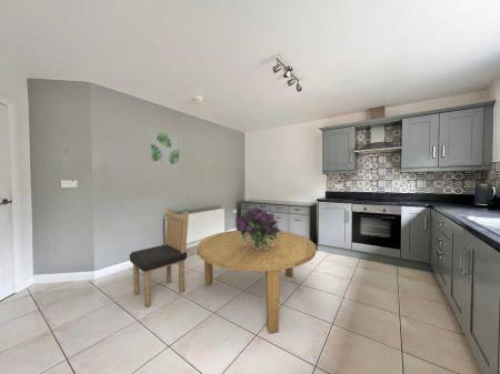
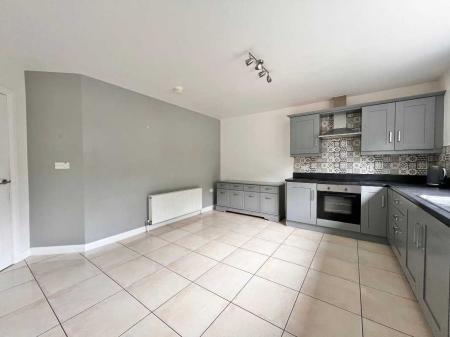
- dining table [196,230,317,334]
- bouquet [233,206,282,250]
- dining chair [129,209,190,309]
- wall art [148,128,181,168]
